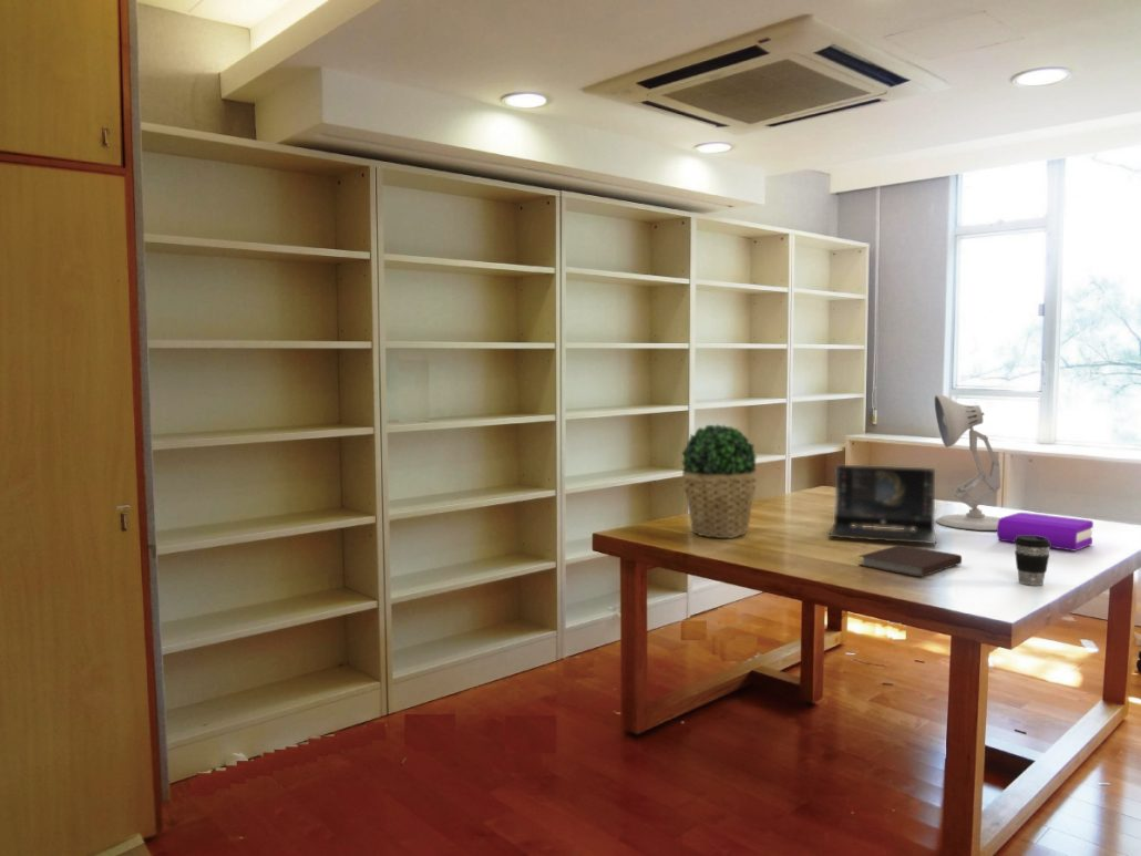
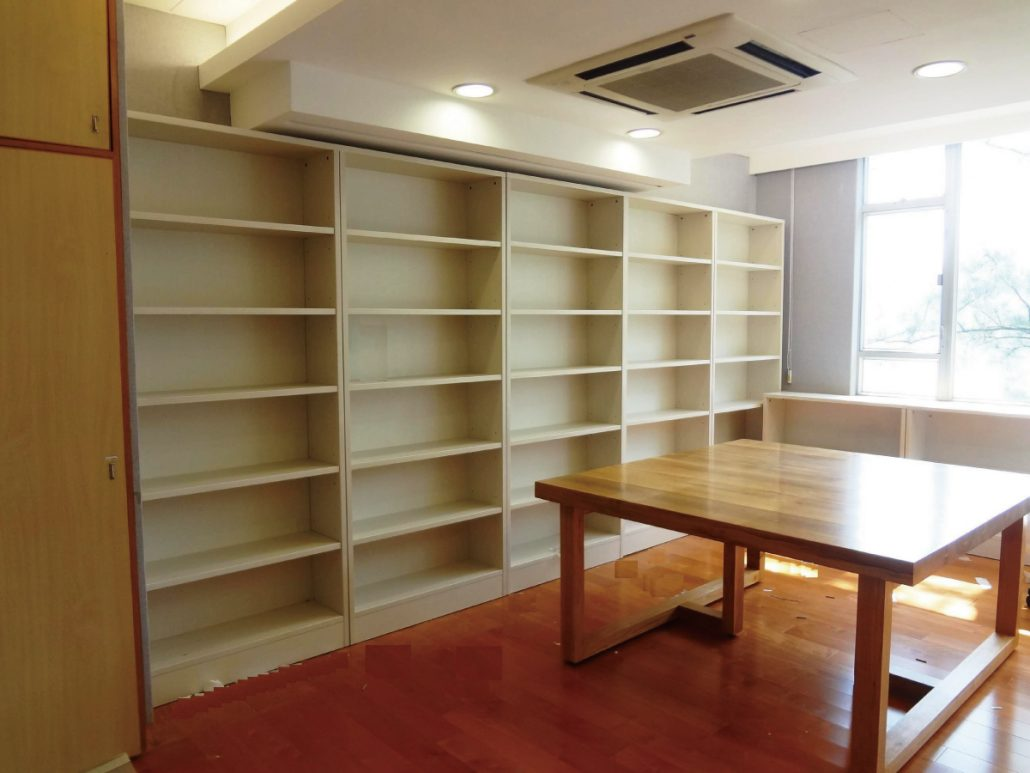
- potted plant [680,423,758,539]
- desk lamp [934,394,1001,532]
- laptop [828,464,937,545]
- book [996,512,1094,551]
- coffee cup [1012,536,1051,587]
- notebook [857,544,963,578]
